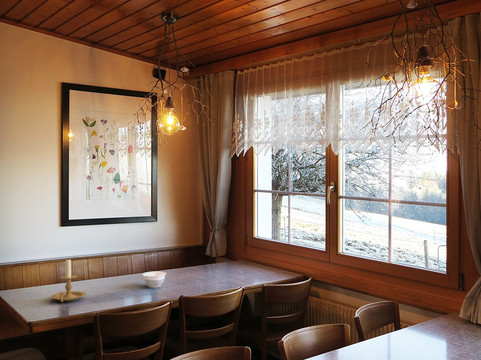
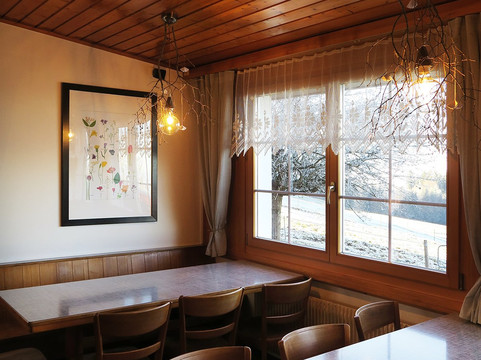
- candle holder [50,258,87,303]
- bowl [142,271,167,289]
